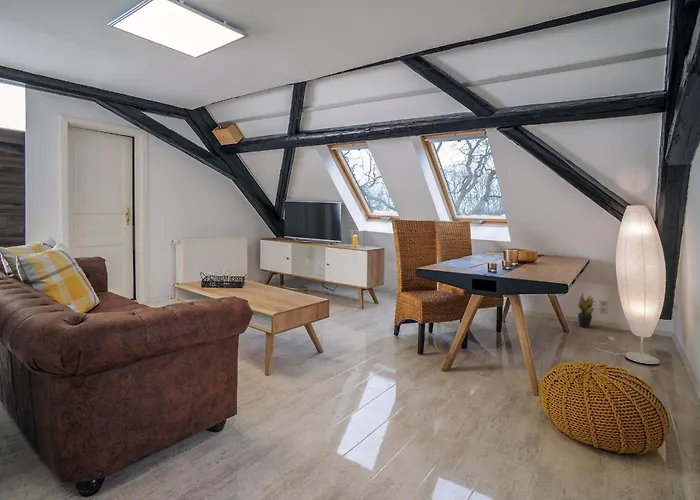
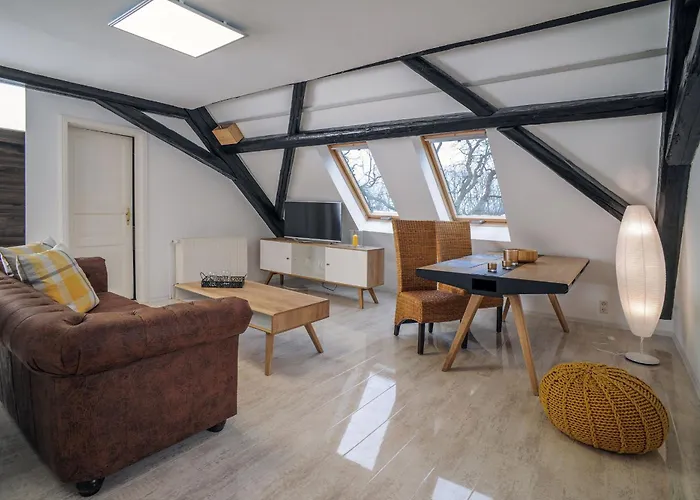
- potted plant [576,292,597,329]
